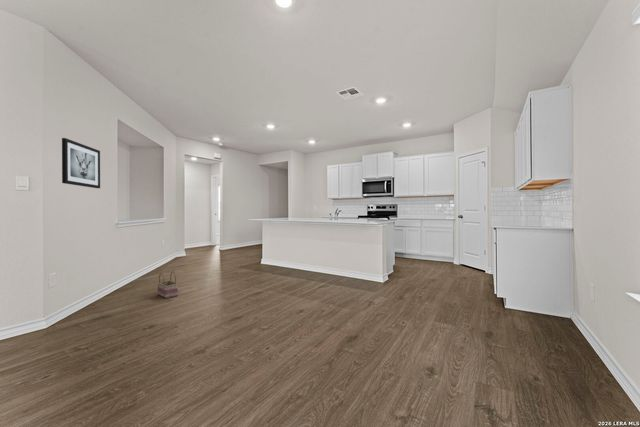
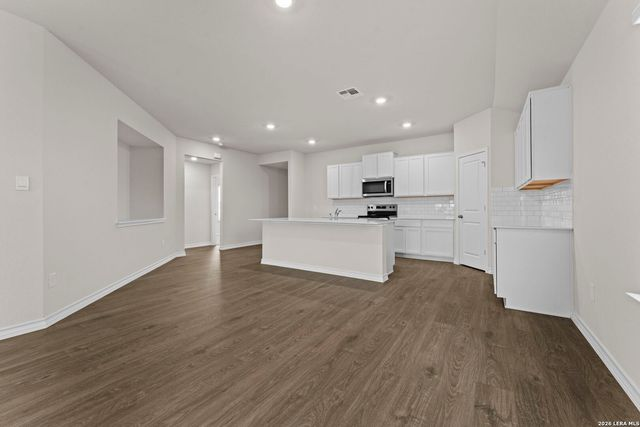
- basket [157,270,179,299]
- wall art [61,137,101,189]
